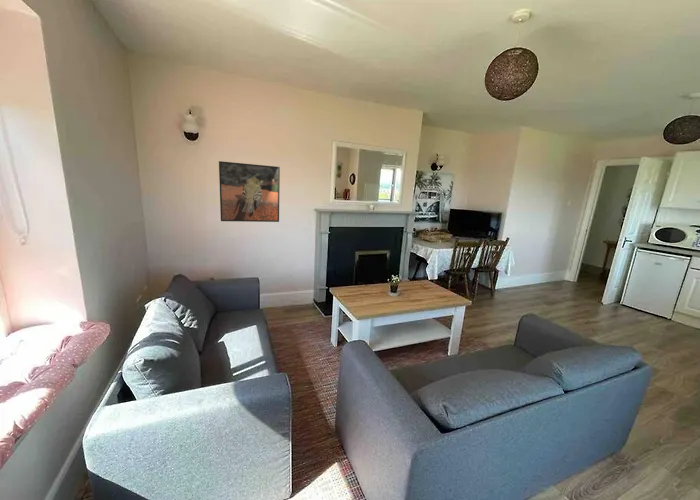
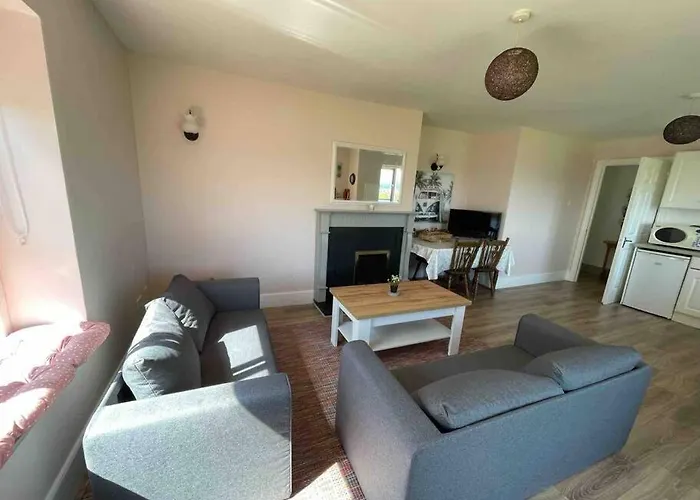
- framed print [218,160,281,223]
